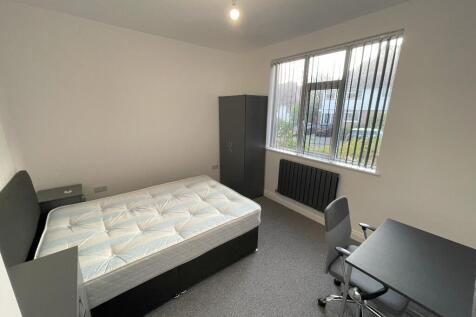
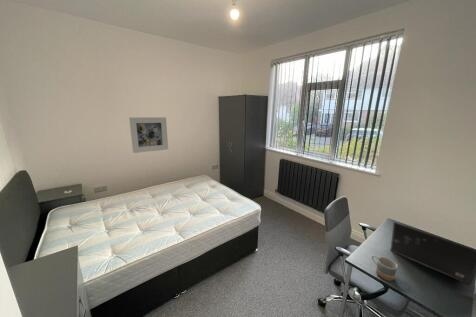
+ mug [371,255,399,282]
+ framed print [128,116,169,154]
+ laptop [389,221,476,286]
